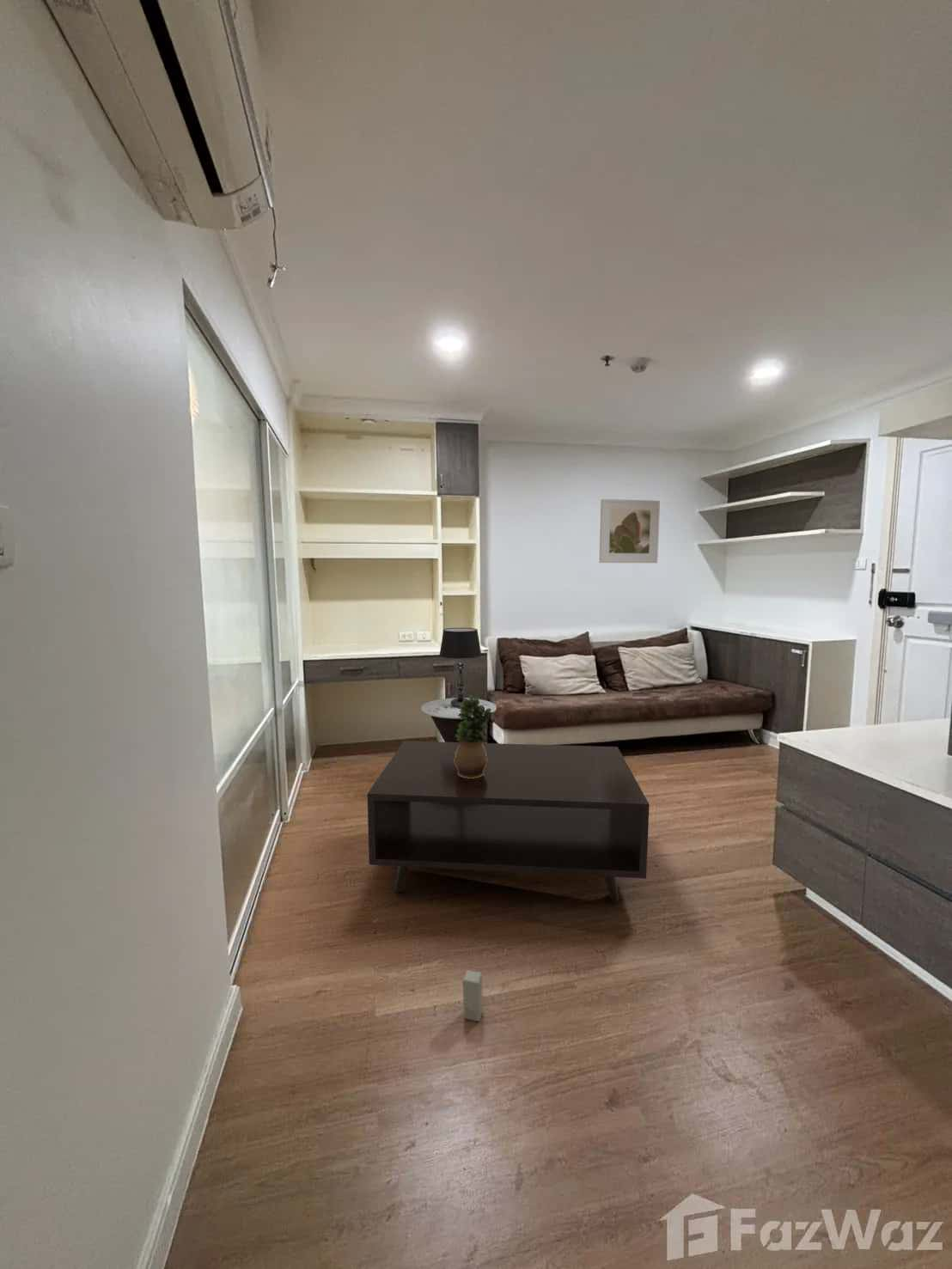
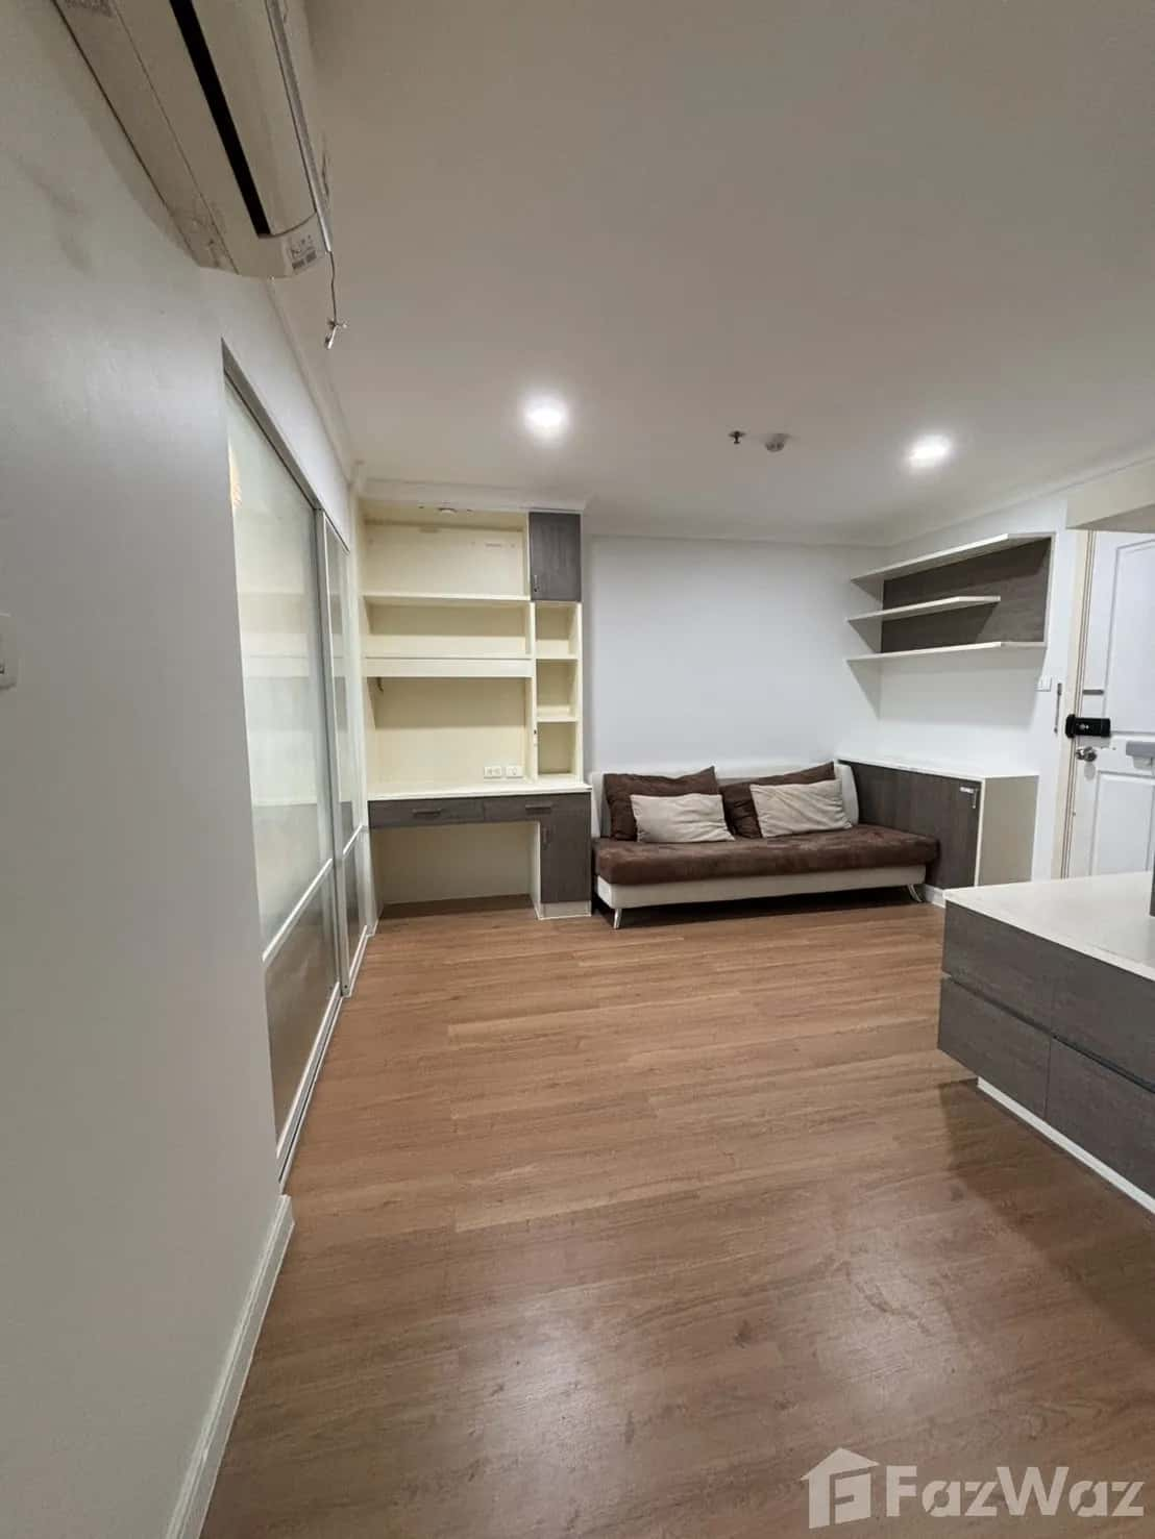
- side table [420,697,497,742]
- coffee table [367,740,650,905]
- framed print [599,498,661,564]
- box [462,969,484,1022]
- potted plant [454,694,494,778]
- table lamp [438,627,483,707]
